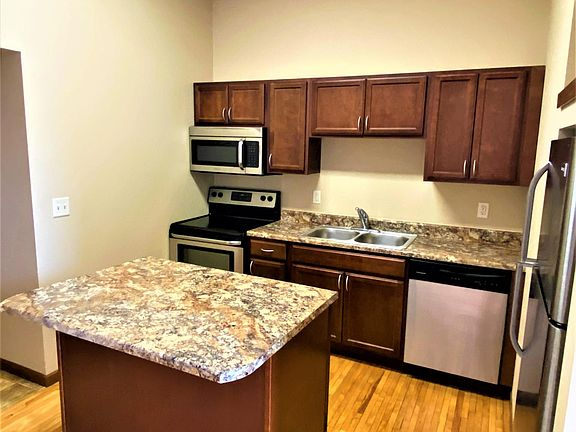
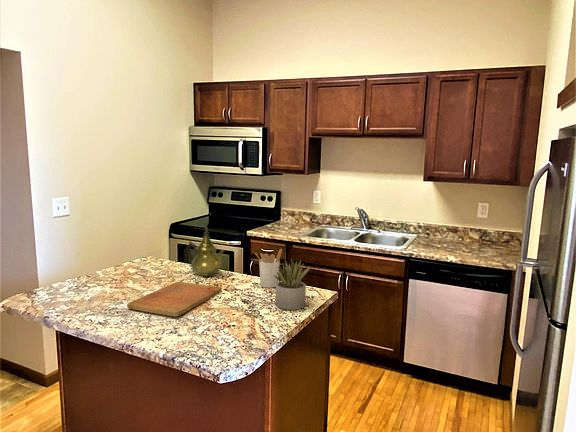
+ utensil holder [254,248,283,289]
+ succulent plant [273,258,311,311]
+ cutting board [126,281,222,317]
+ teapot [186,226,225,277]
